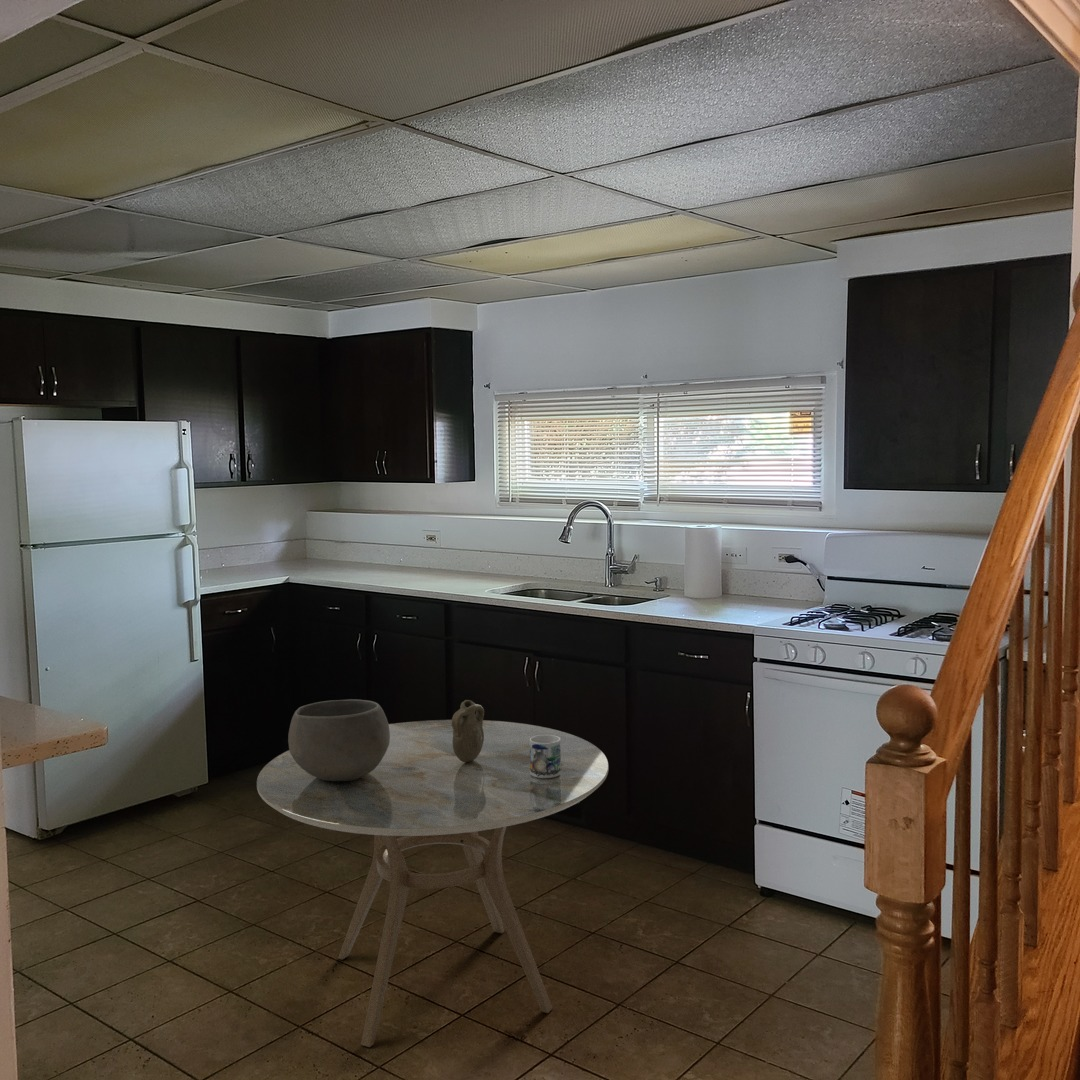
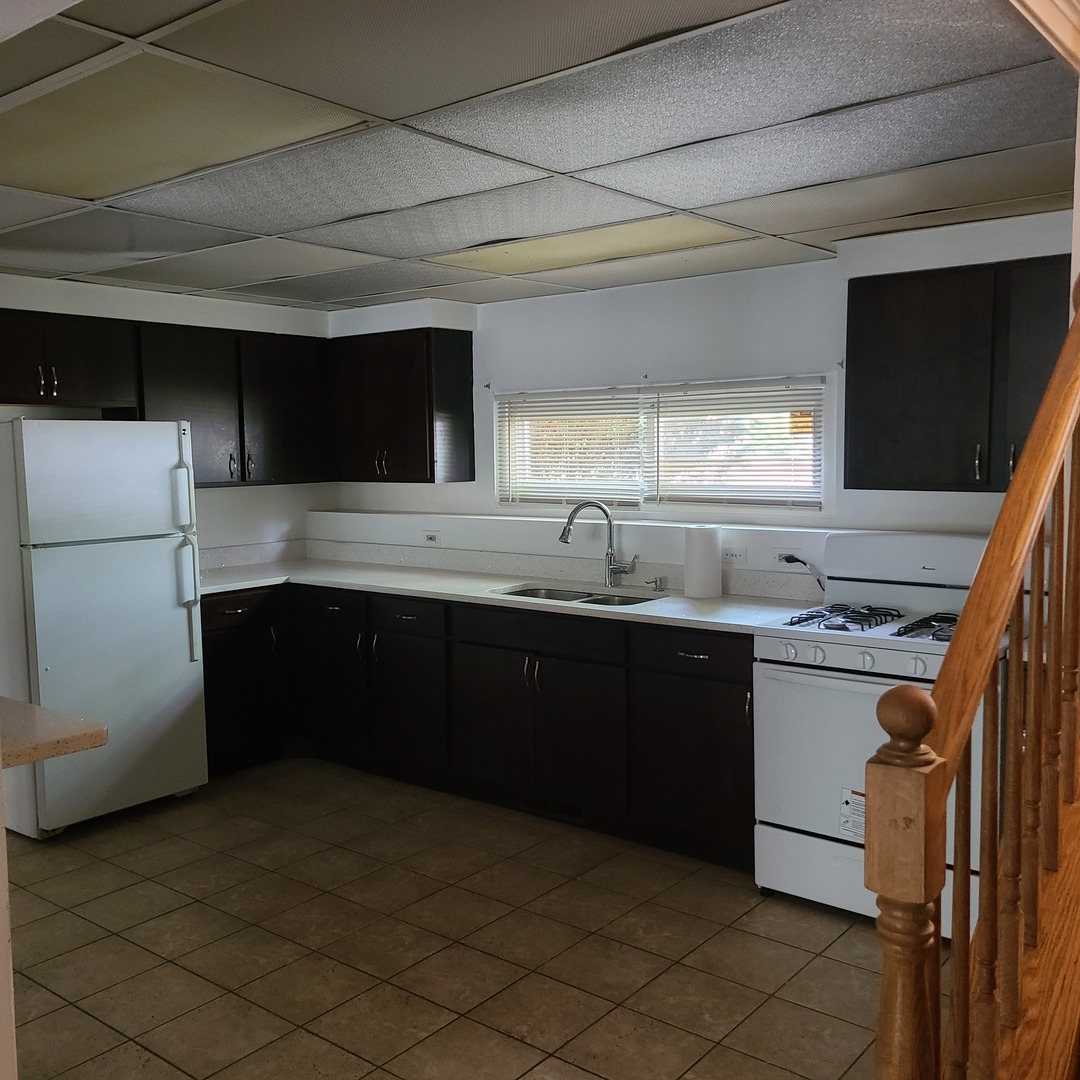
- bowl [287,698,390,781]
- pilgrim flask [451,699,485,762]
- mug [530,735,561,778]
- dining table [256,719,609,1048]
